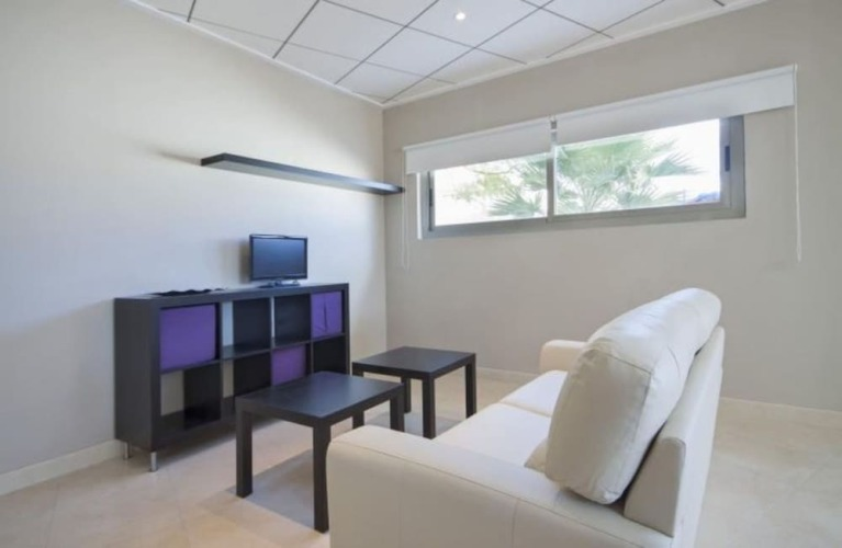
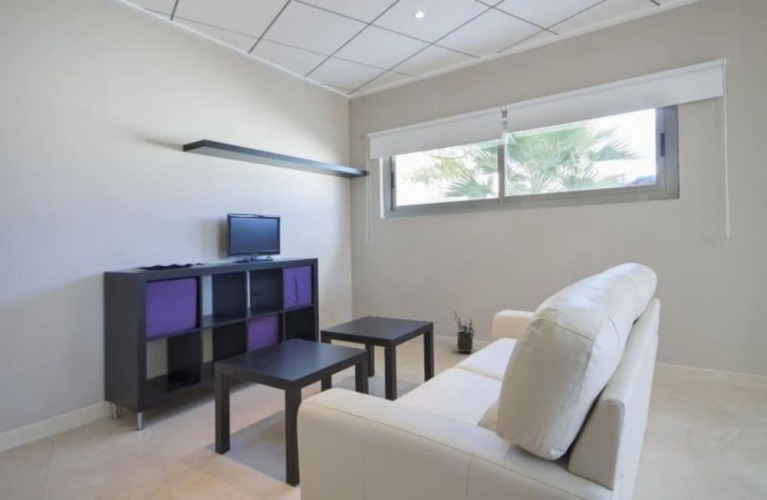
+ potted plant [453,311,476,354]
